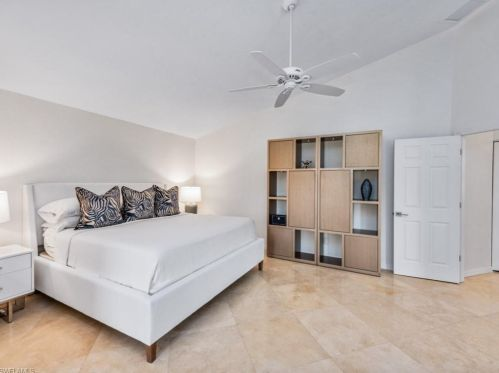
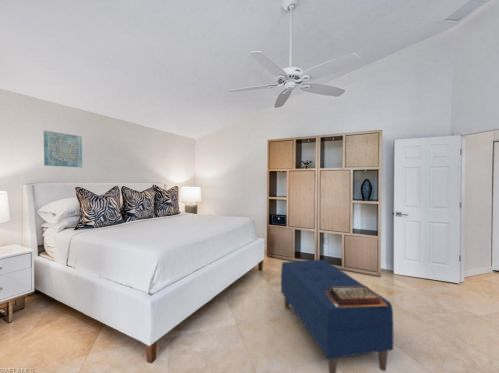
+ wall art [43,130,83,168]
+ decorative box [325,285,388,307]
+ bench [280,258,394,373]
